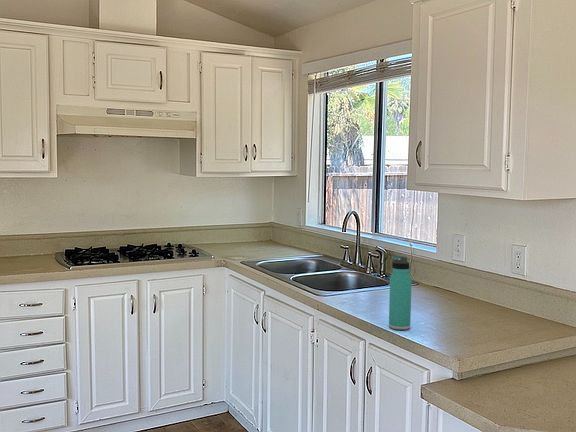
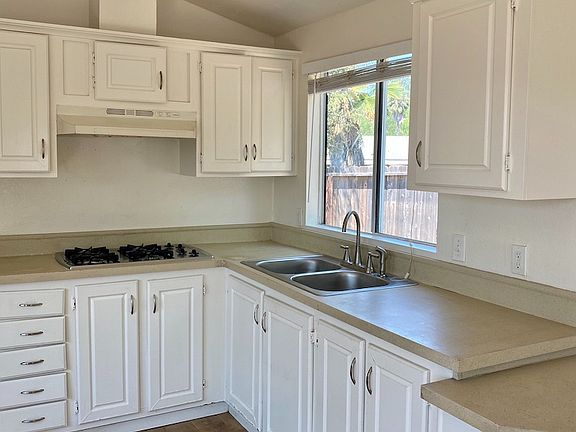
- thermos bottle [388,254,413,331]
